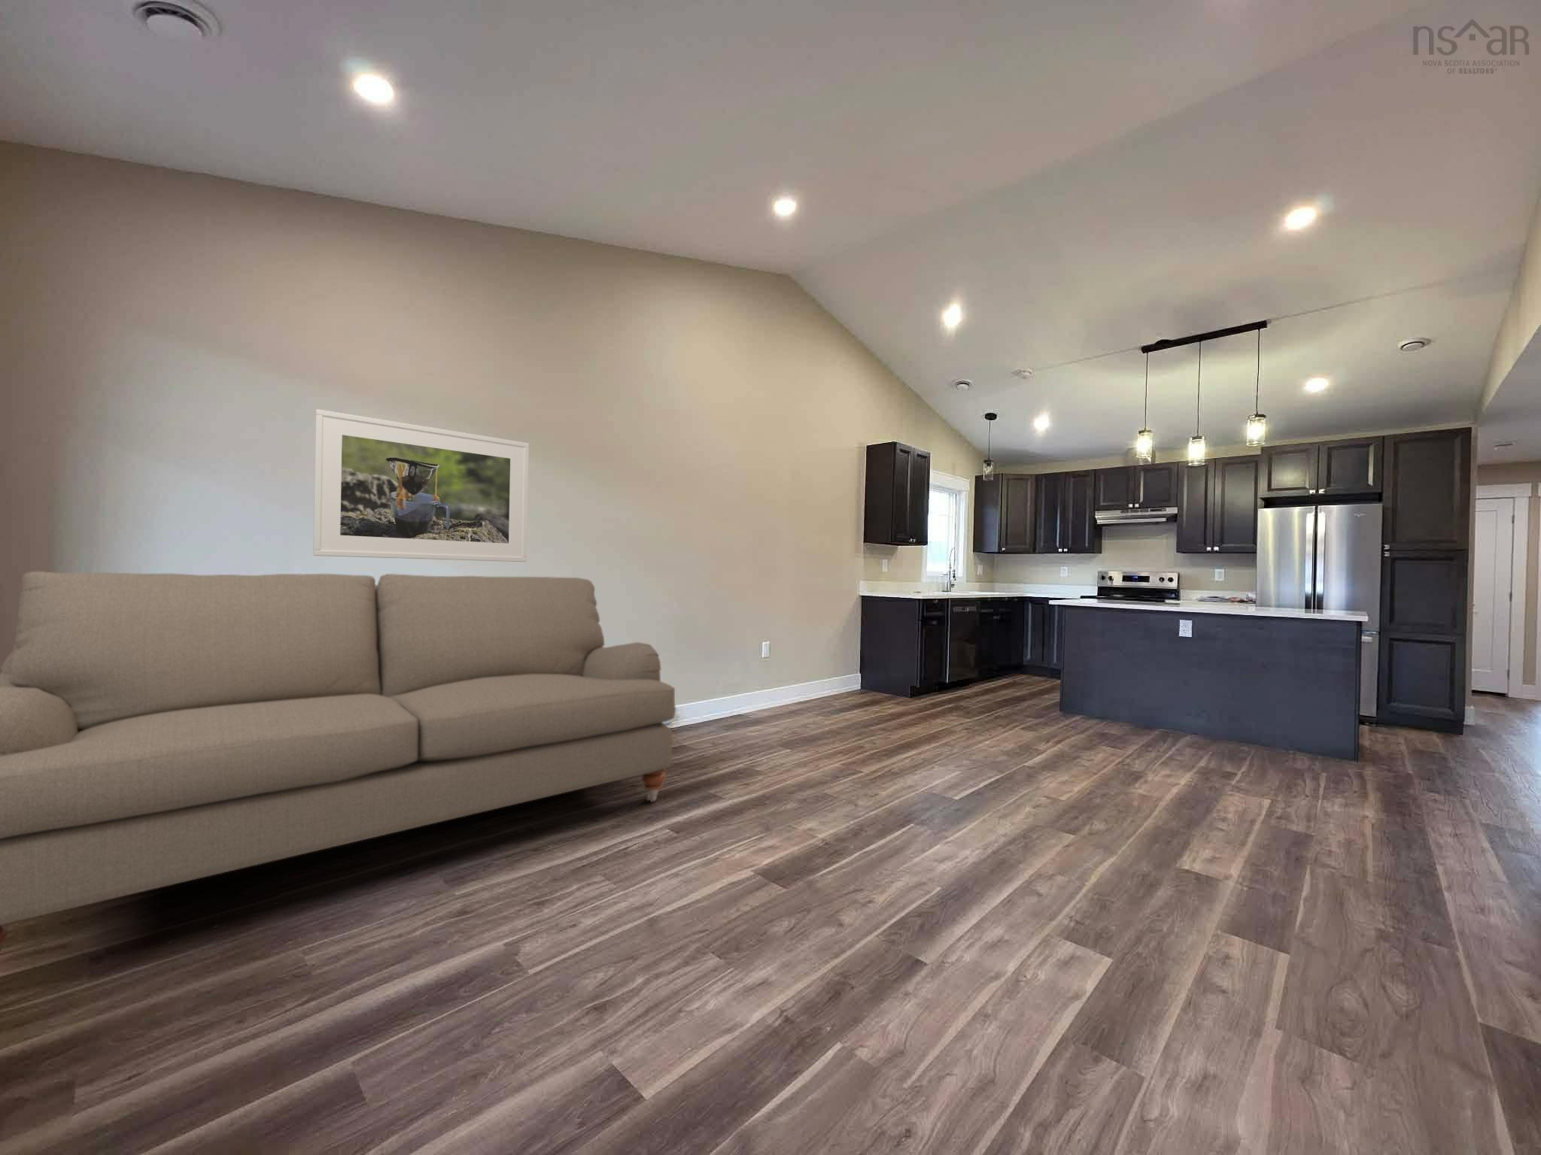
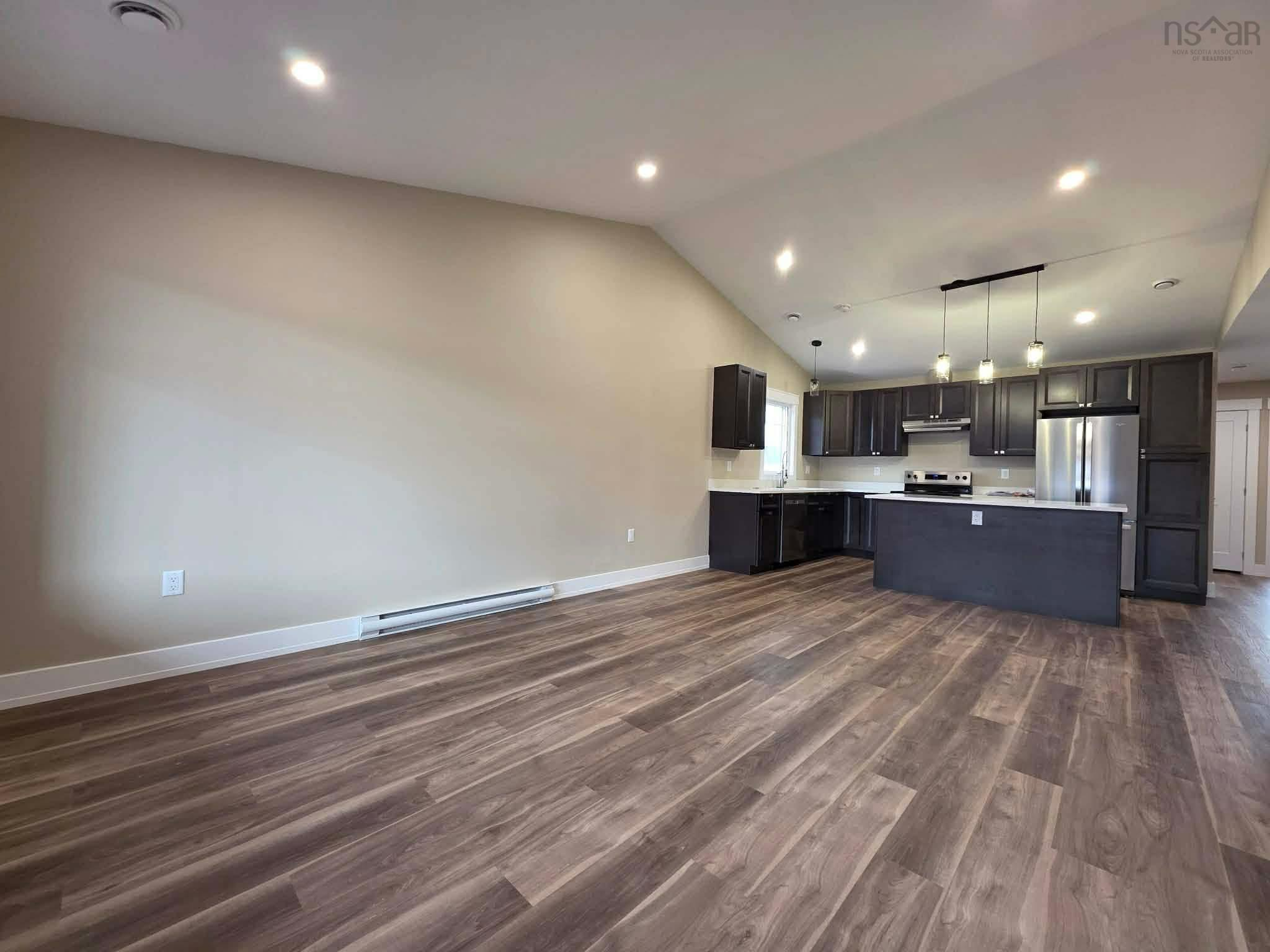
- sofa [0,570,676,952]
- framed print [312,409,530,563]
